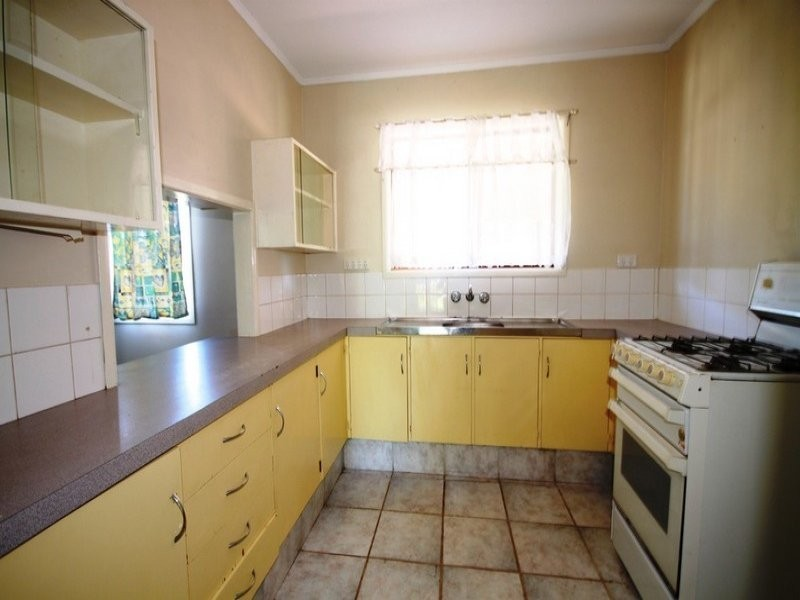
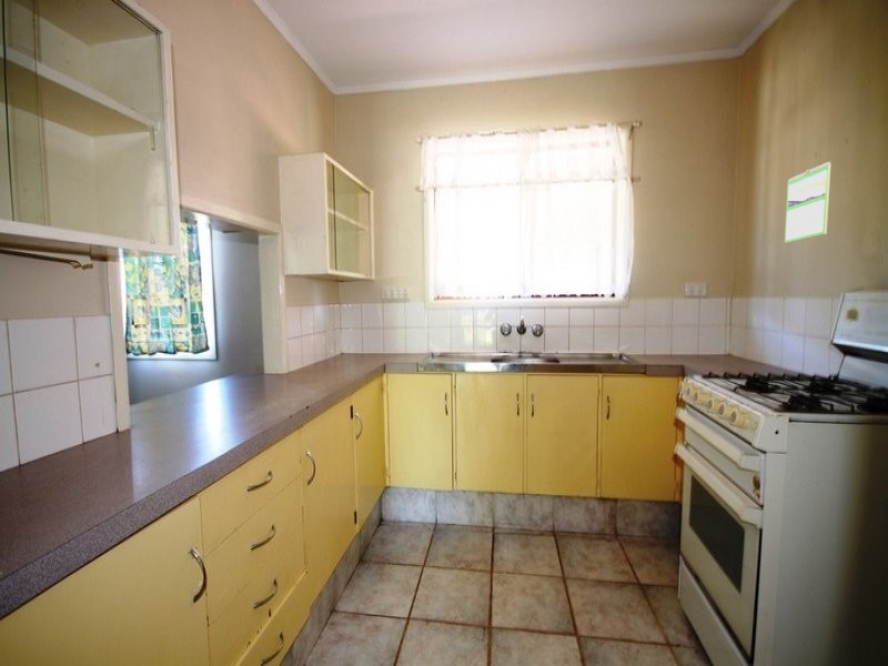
+ calendar [784,161,831,244]
